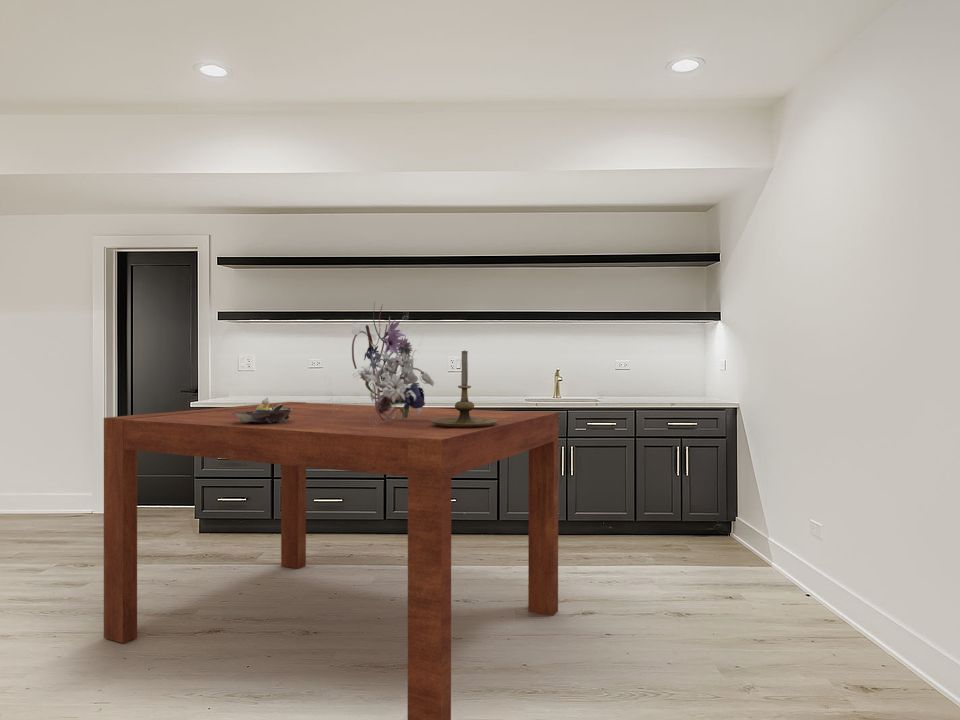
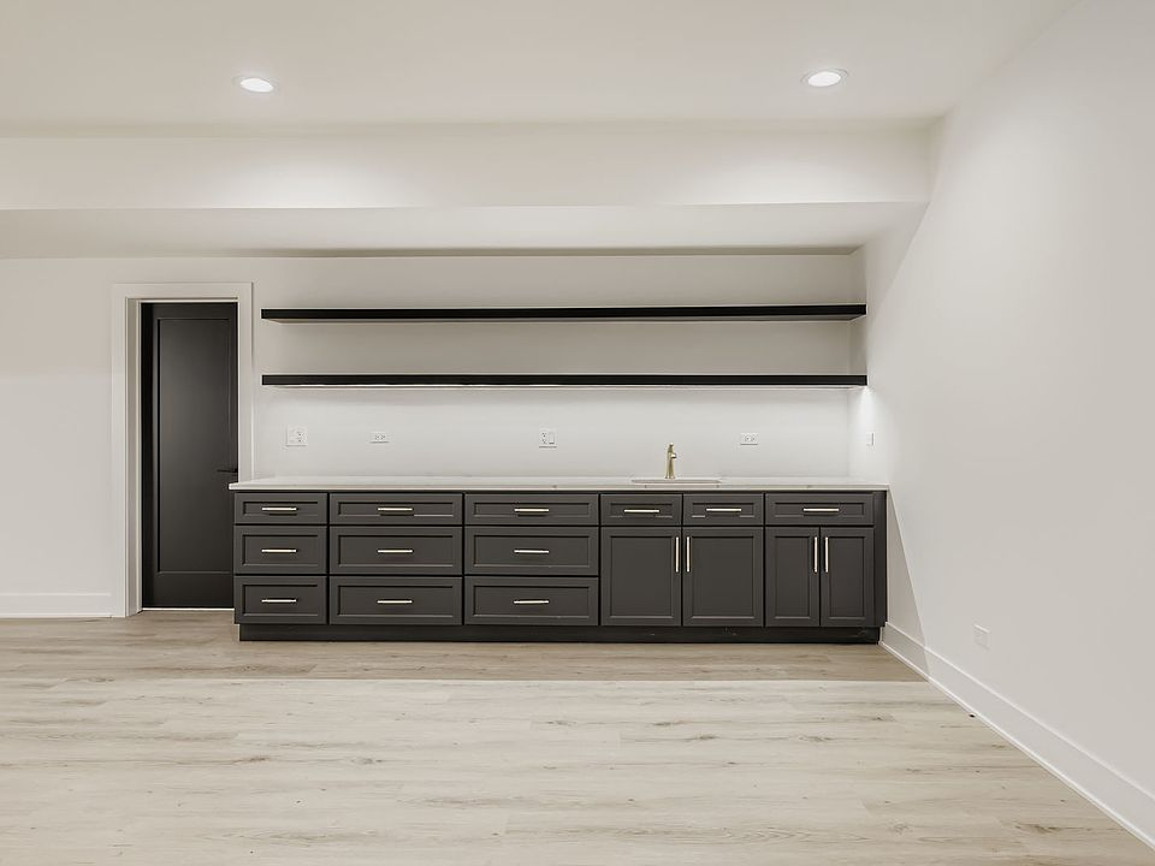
- candle holder [431,349,498,428]
- decorative bowl [232,397,292,424]
- bouquet [324,302,436,427]
- dining table [103,401,559,720]
